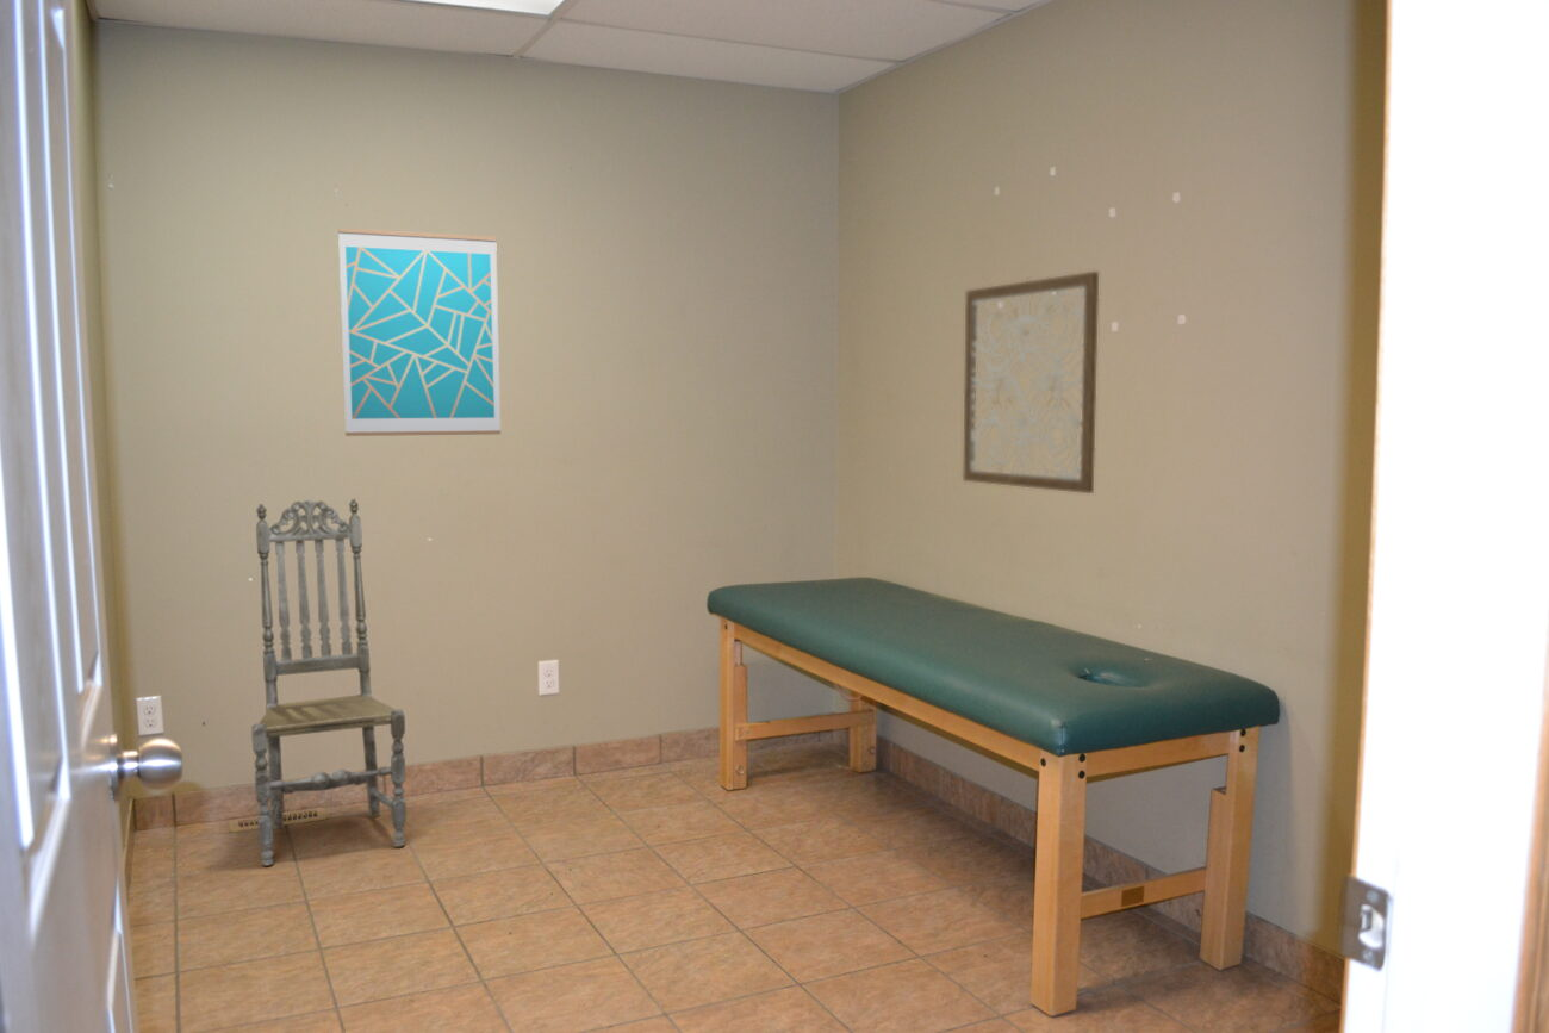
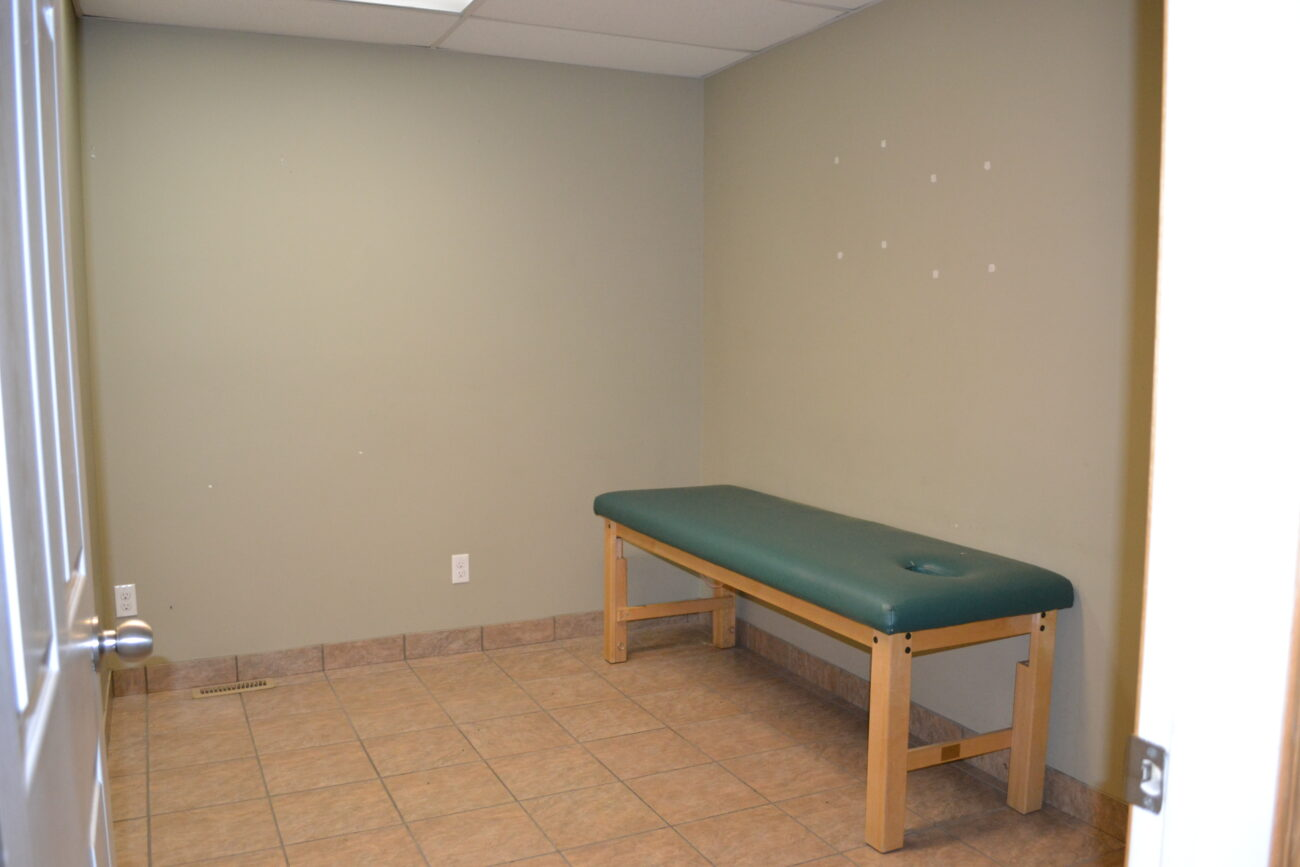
- wall art [337,226,502,437]
- chair [250,497,408,867]
- wall art [962,270,1100,494]
